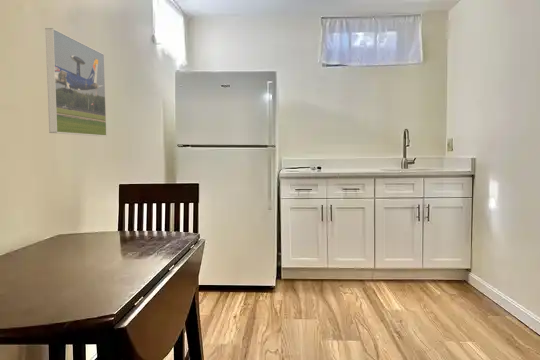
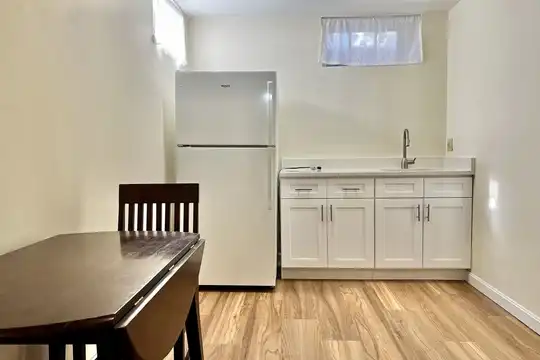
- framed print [44,27,108,137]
